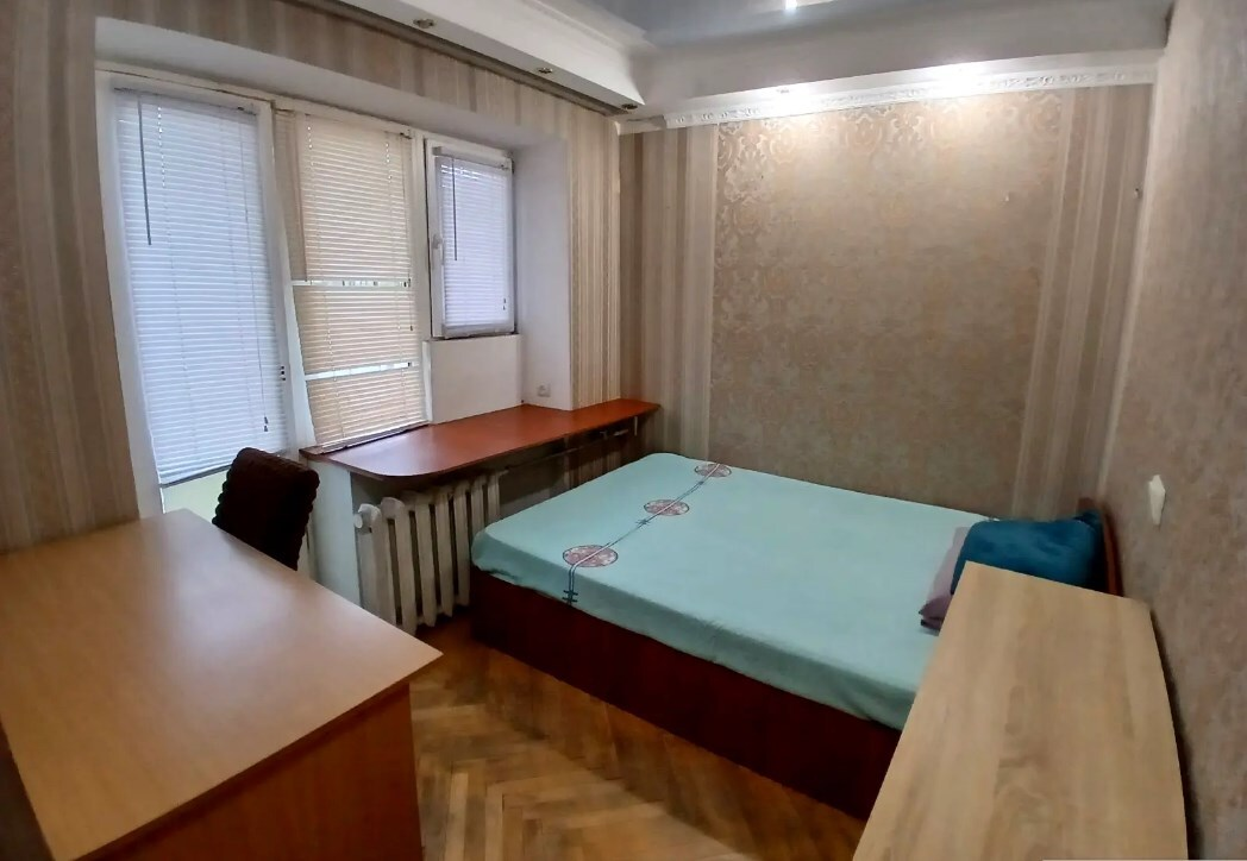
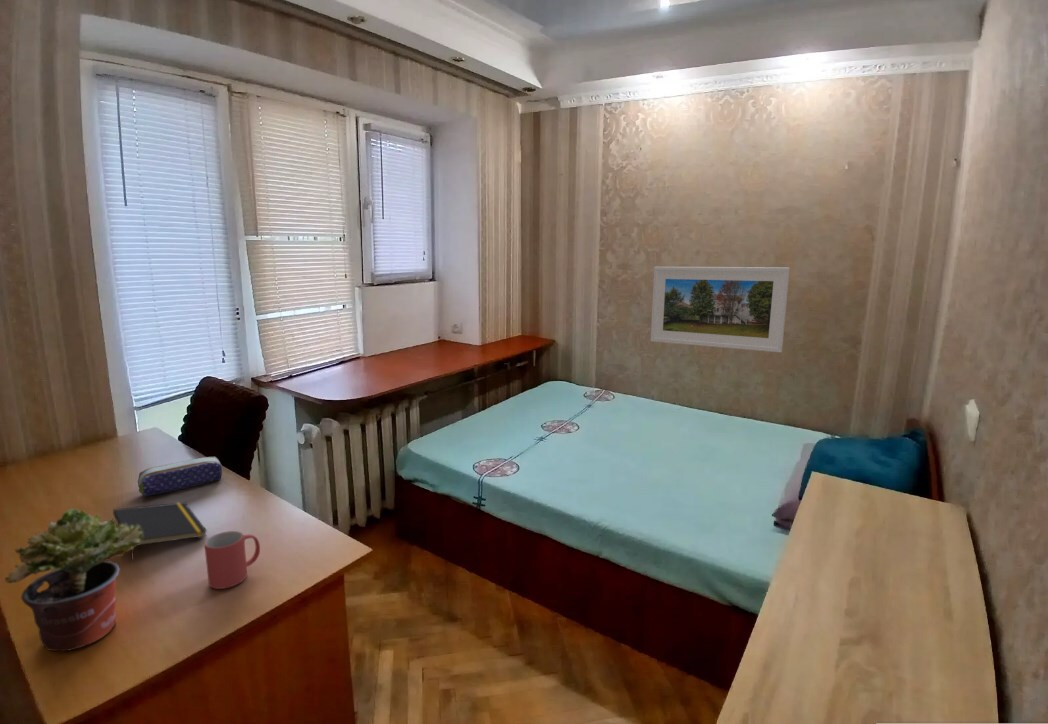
+ pencil case [137,456,223,497]
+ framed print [650,266,791,353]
+ mug [203,530,261,590]
+ notepad [112,501,208,561]
+ potted plant [4,508,143,652]
